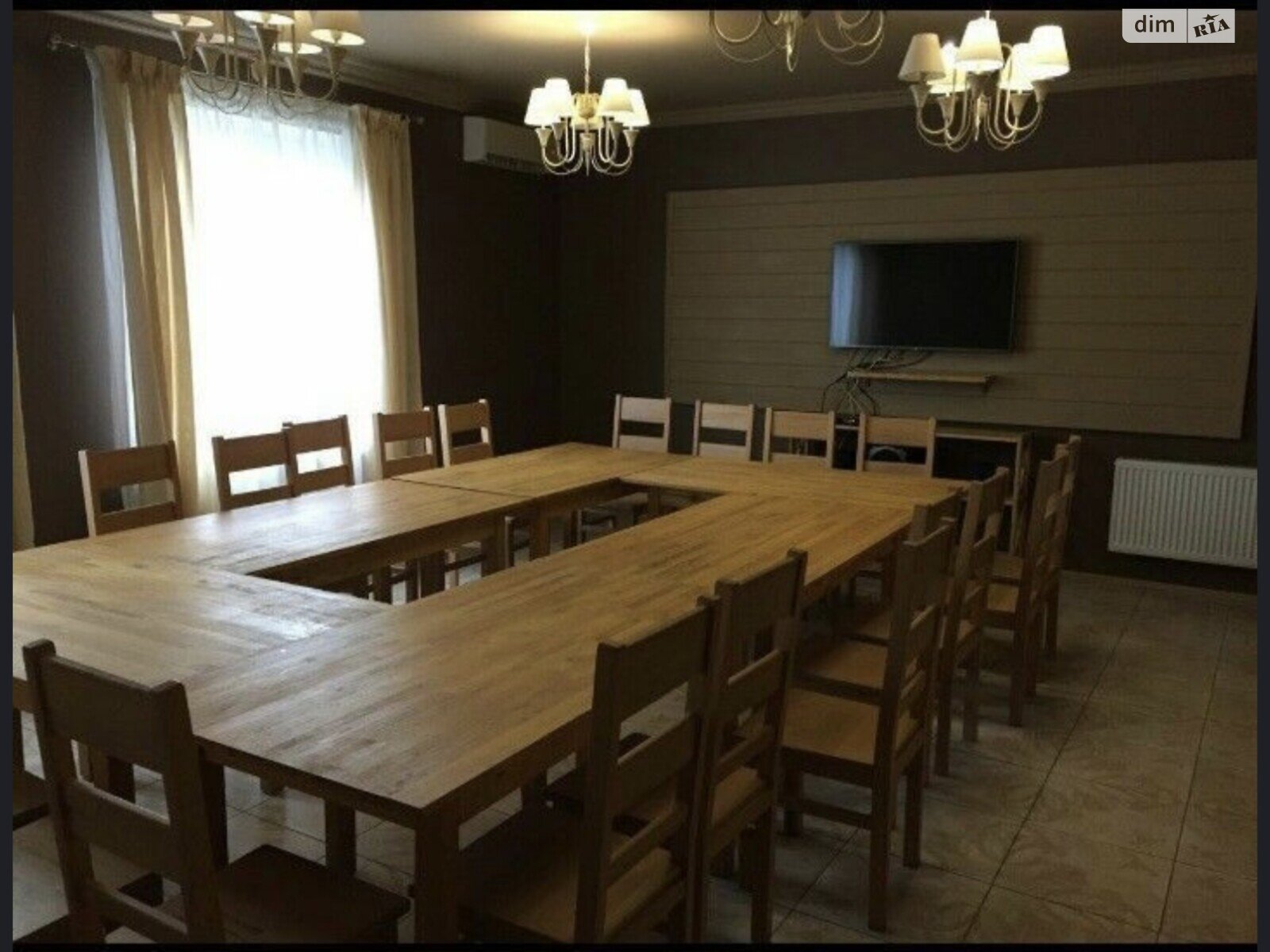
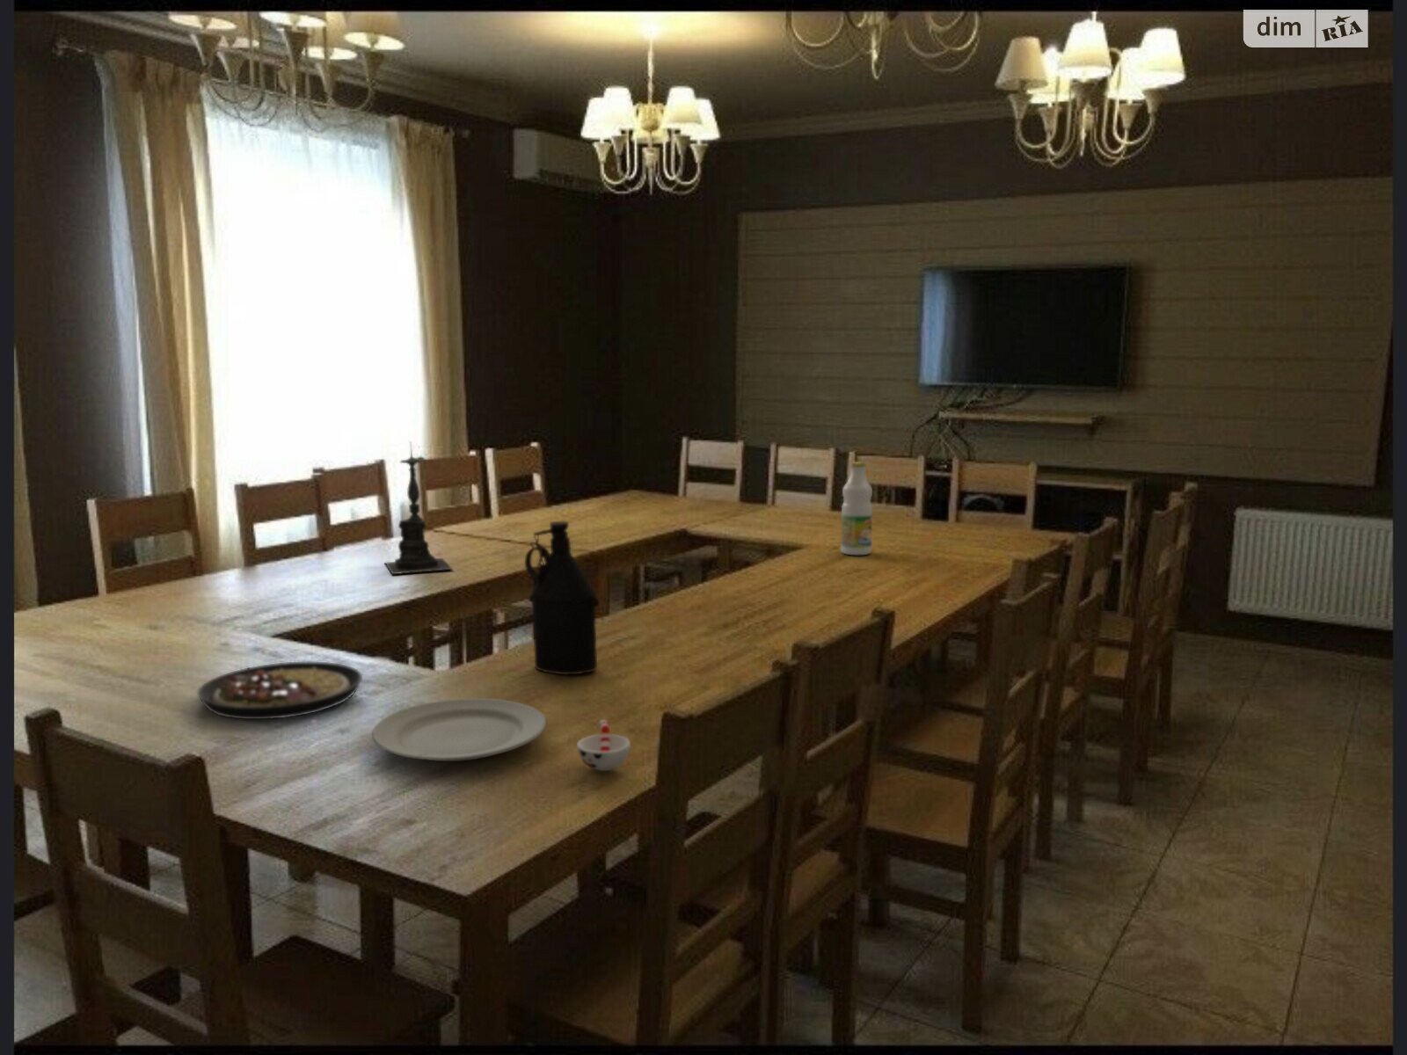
+ bottle [840,461,873,555]
+ plate [197,662,363,720]
+ bottle [524,520,599,675]
+ chinaware [371,697,547,762]
+ cup [576,719,631,772]
+ candle holder [383,440,454,575]
